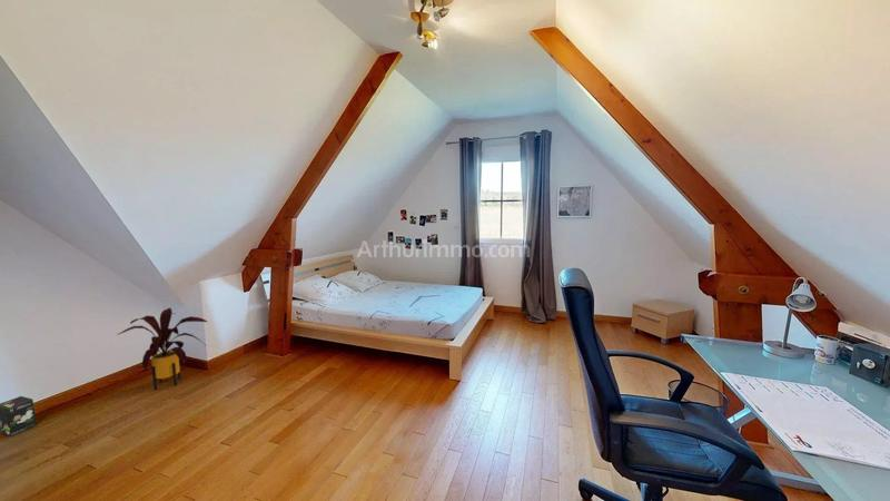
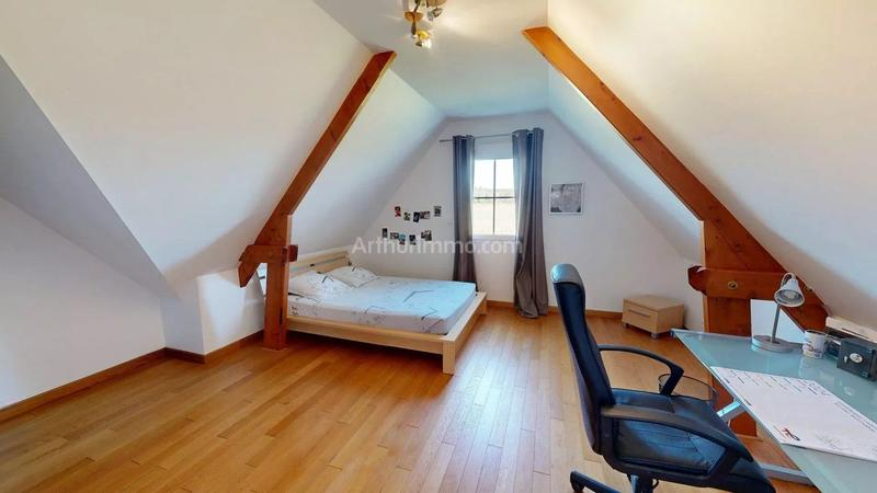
- house plant [116,306,208,391]
- box [0,395,38,438]
